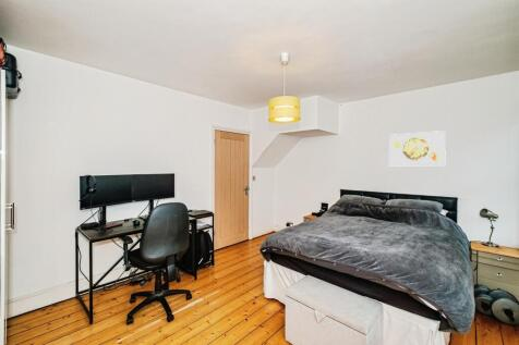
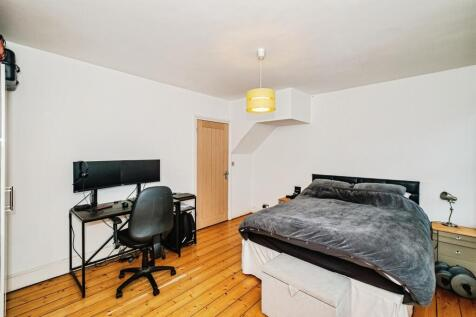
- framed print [388,130,447,167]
